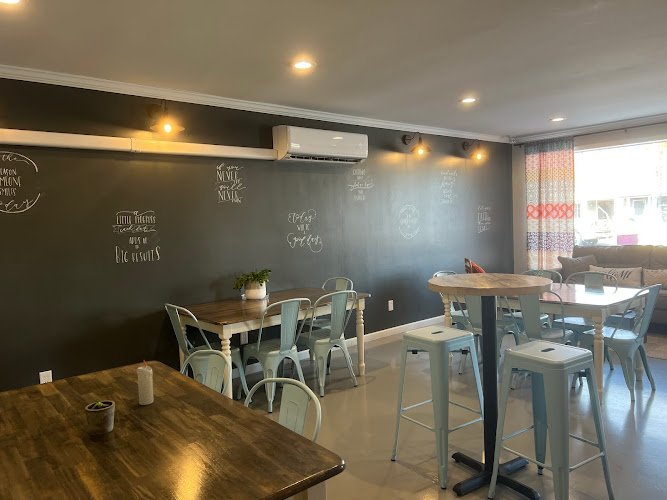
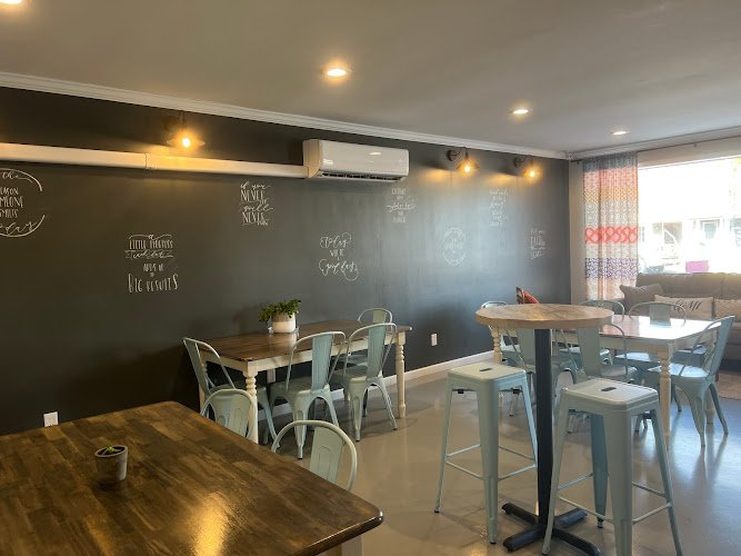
- candle [136,360,154,406]
